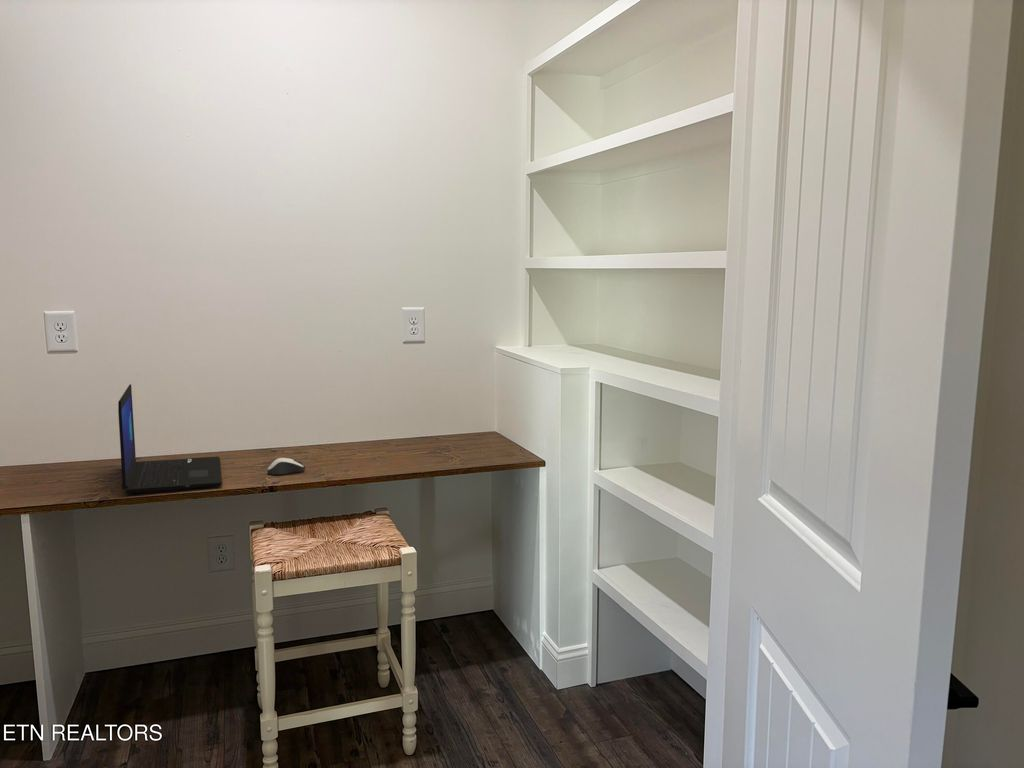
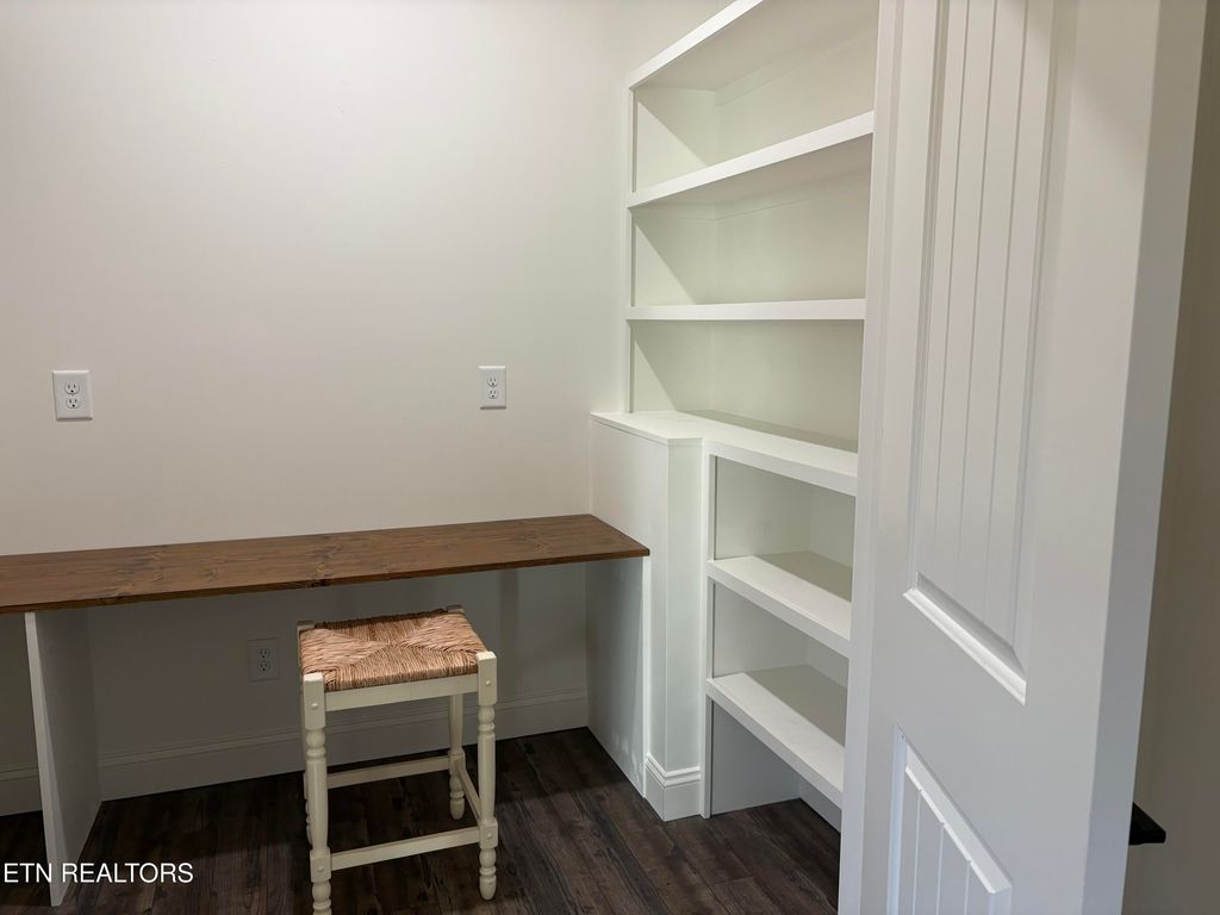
- laptop [117,383,223,495]
- computer mouse [267,457,306,476]
